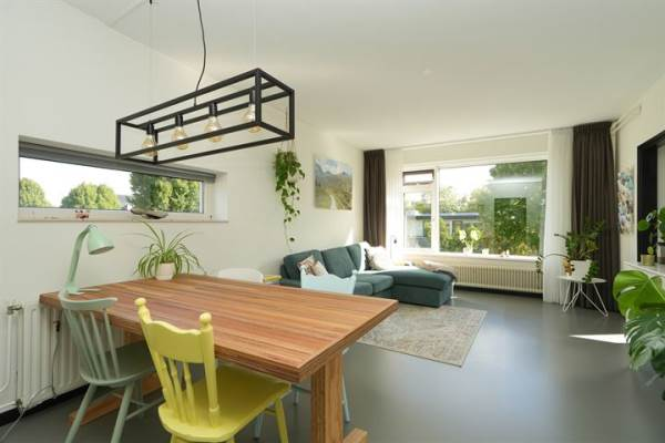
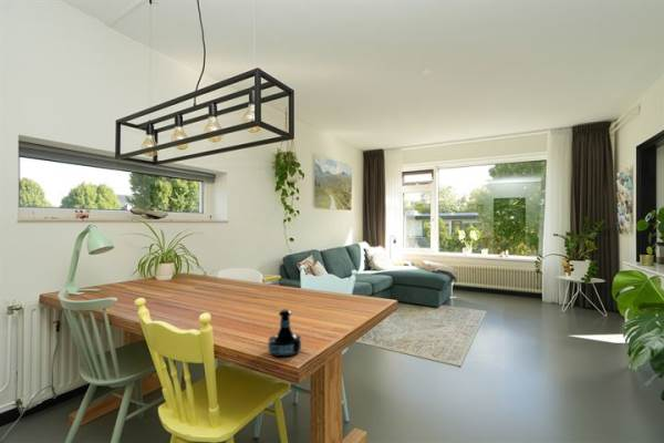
+ tequila bottle [267,308,302,358]
